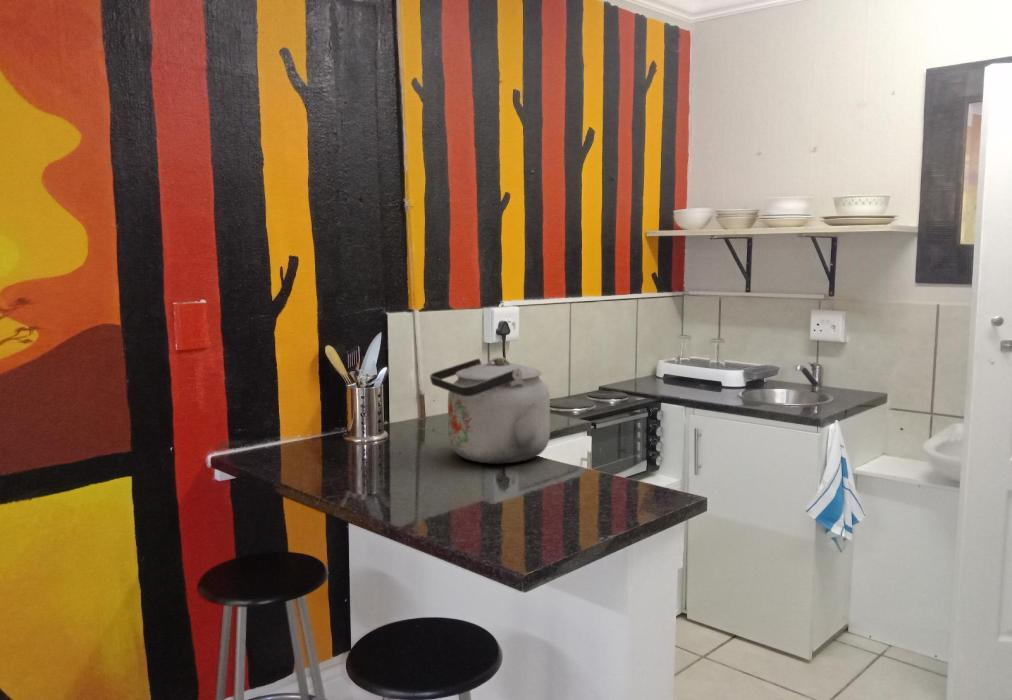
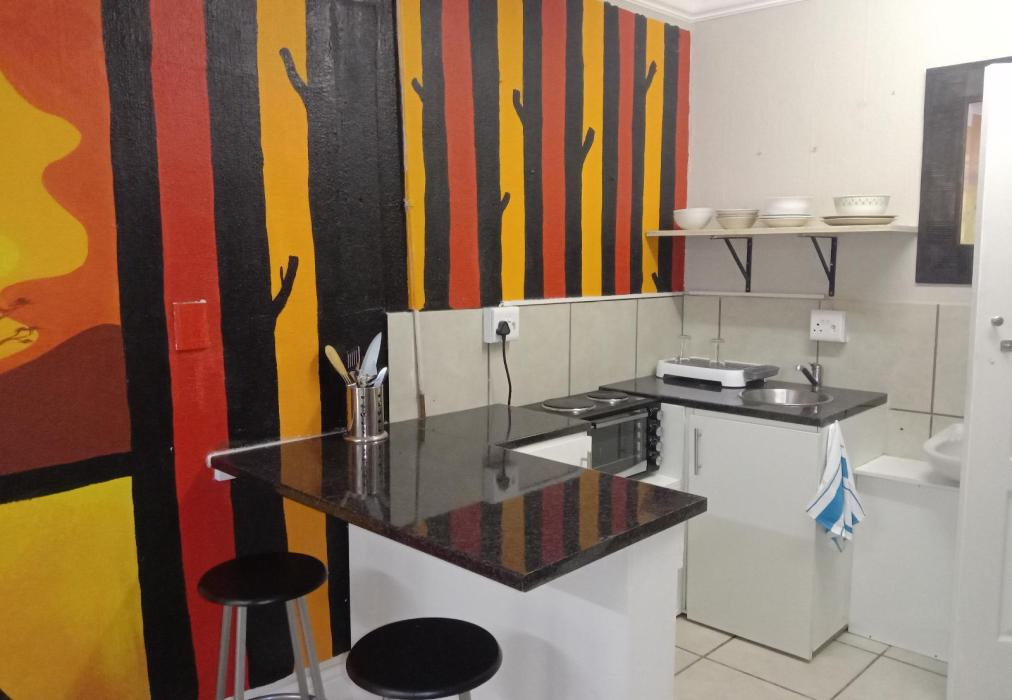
- kettle [429,356,551,465]
